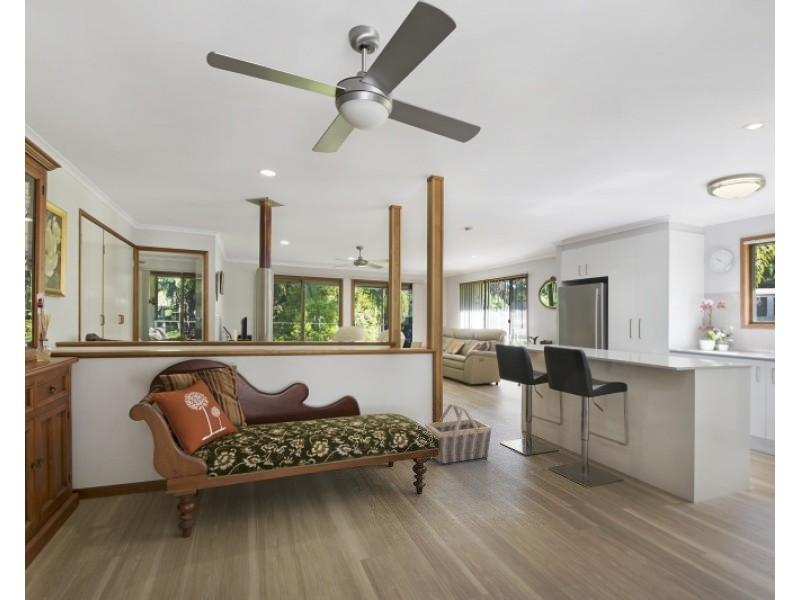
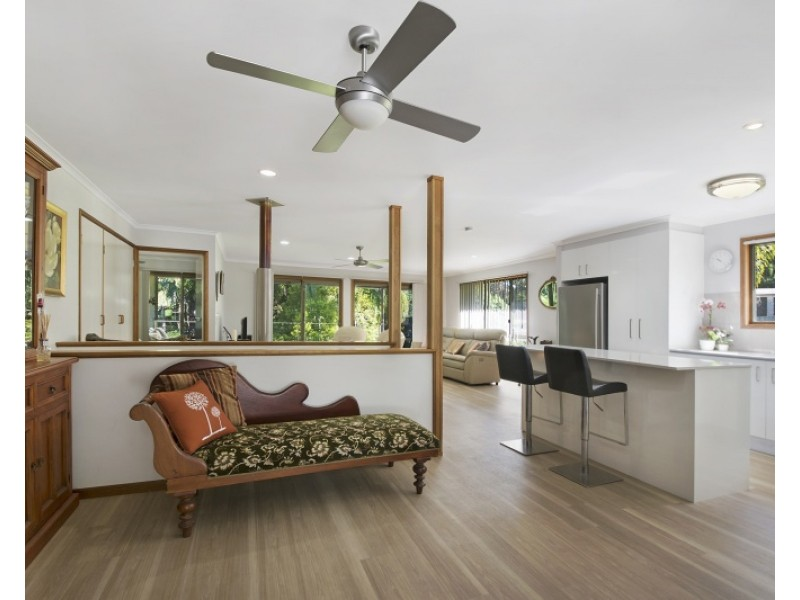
- basket [424,402,493,467]
